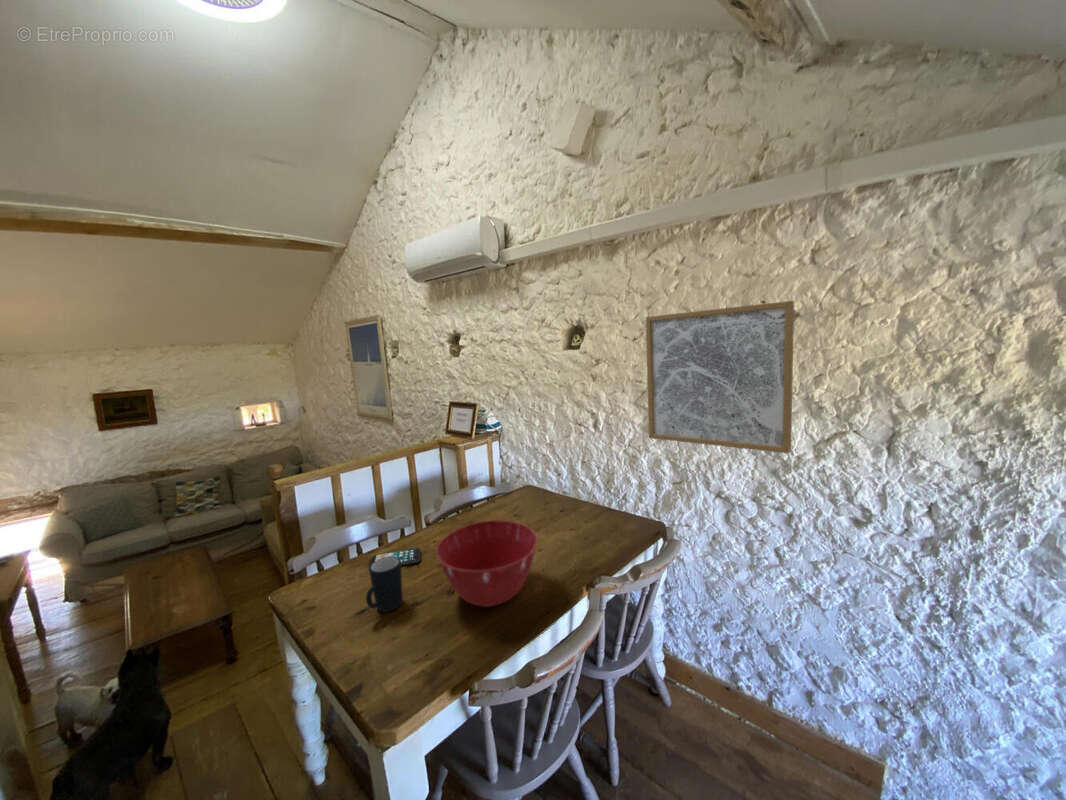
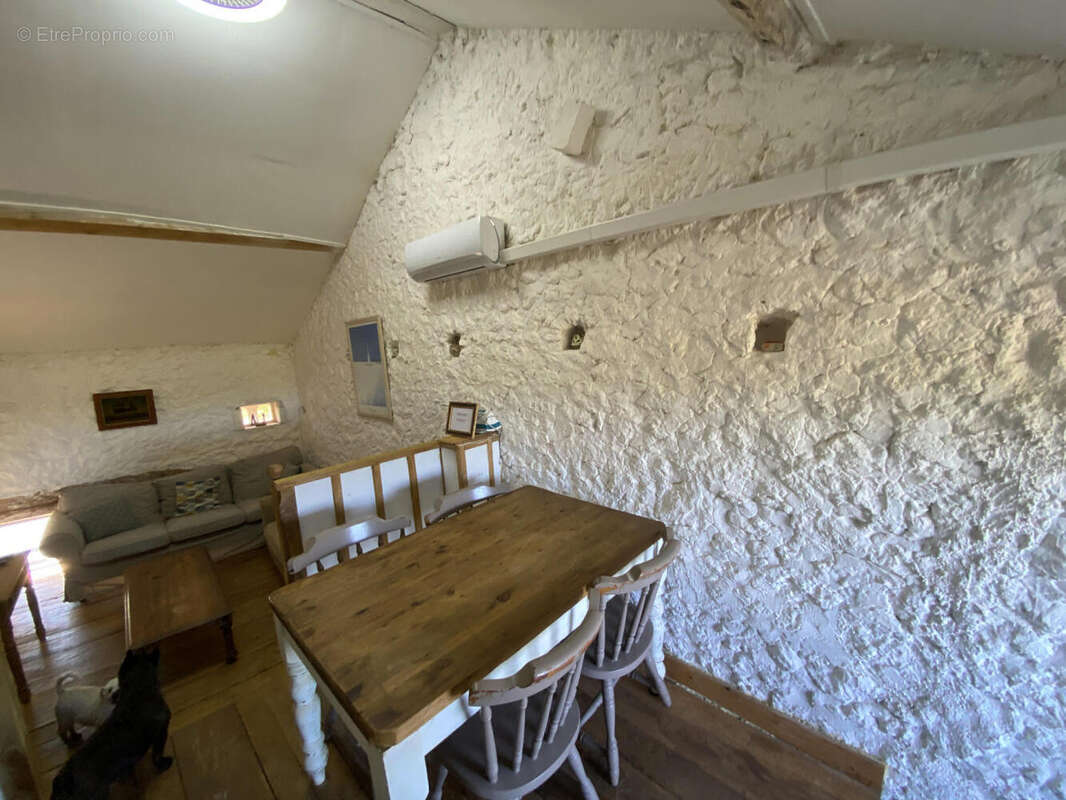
- wall art [645,300,795,454]
- smartphone [368,547,421,568]
- mixing bowl [435,519,538,608]
- mug [365,557,404,613]
